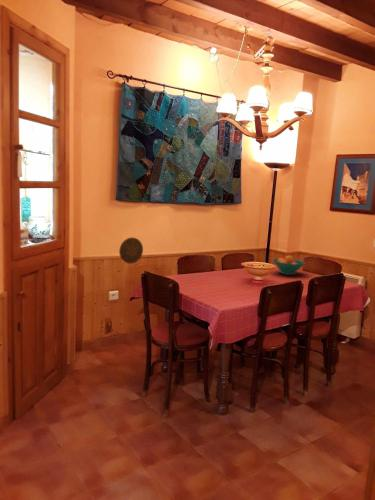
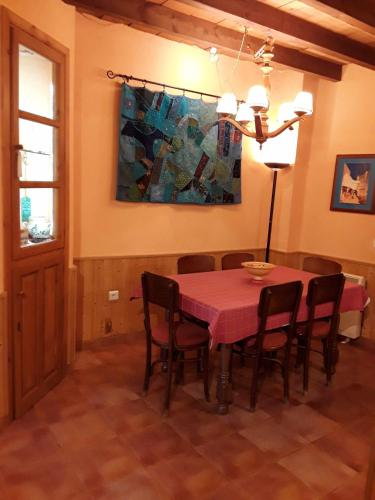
- fruit bowl [272,254,306,276]
- decorative plate [118,237,144,265]
